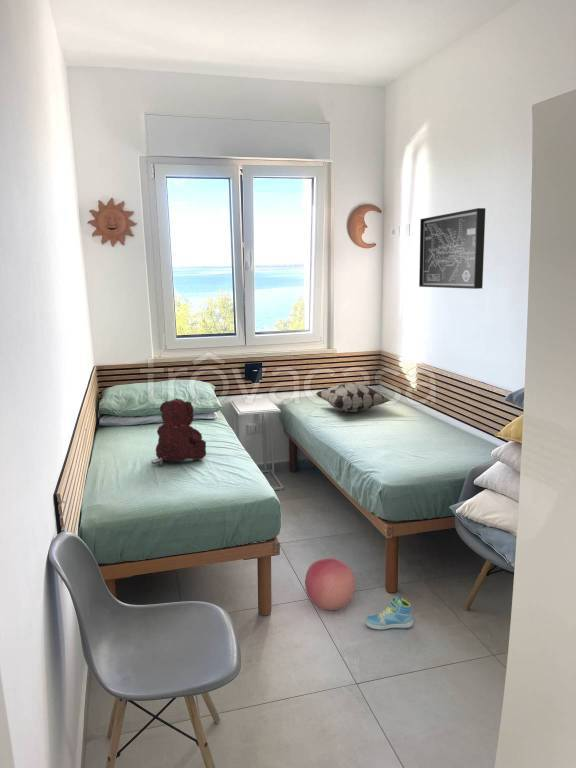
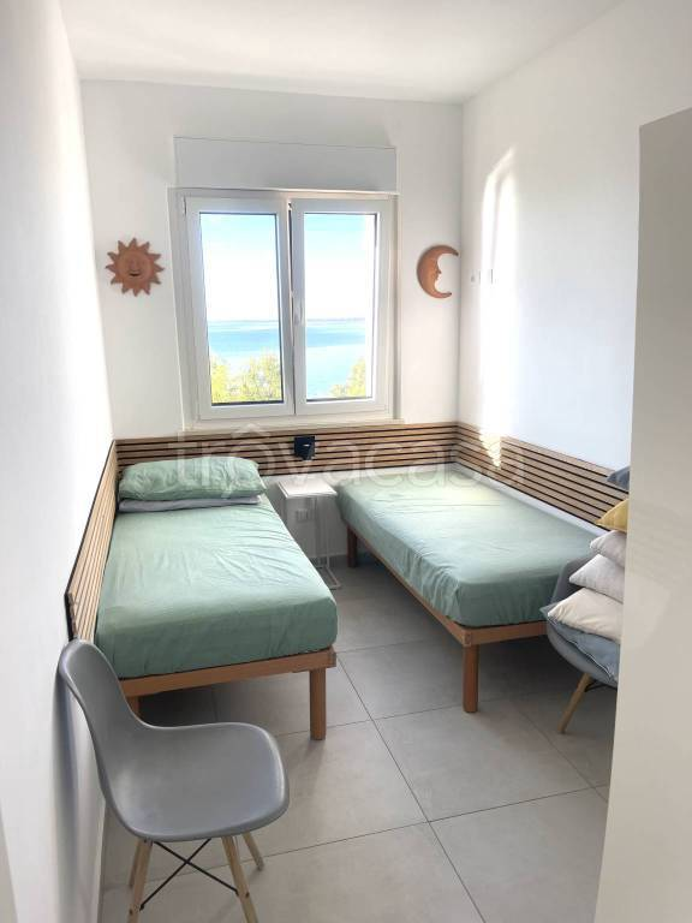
- sneaker [364,595,414,631]
- ball [304,557,357,611]
- decorative pillow [315,381,393,413]
- wall art [418,207,486,290]
- teddy bear [151,397,207,468]
